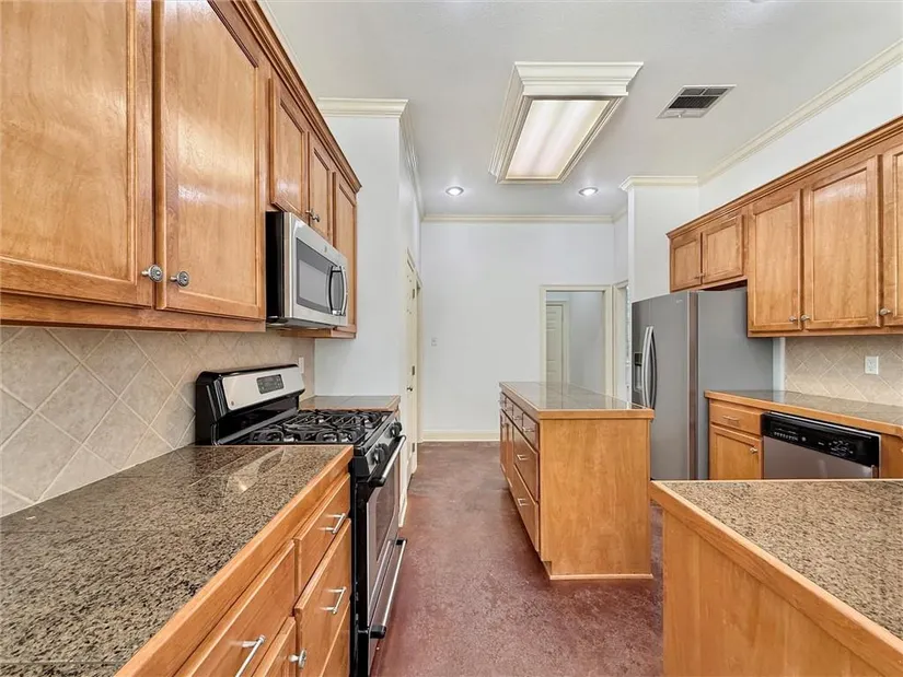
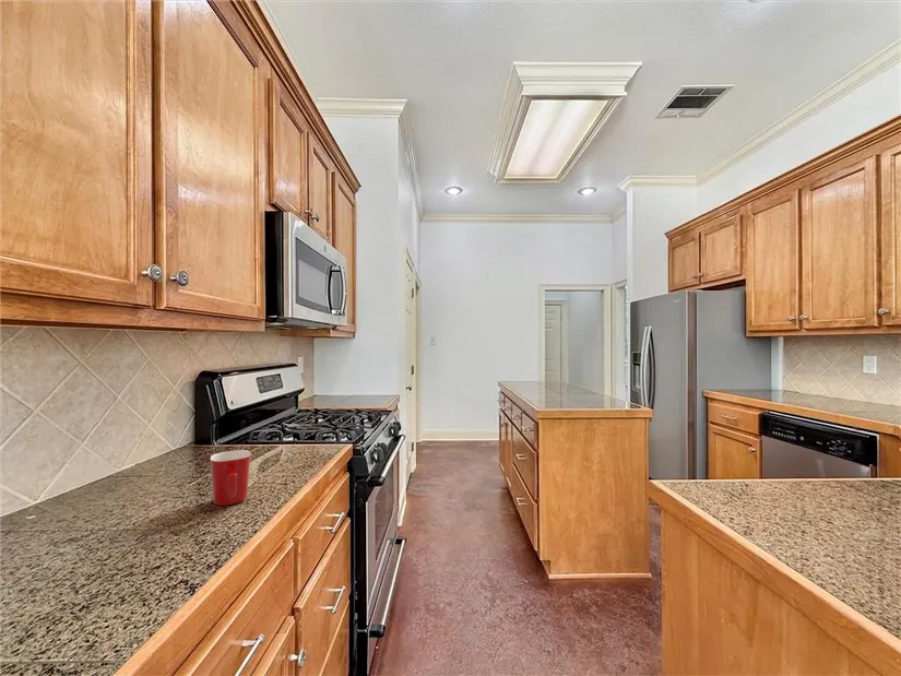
+ mug [210,449,251,507]
